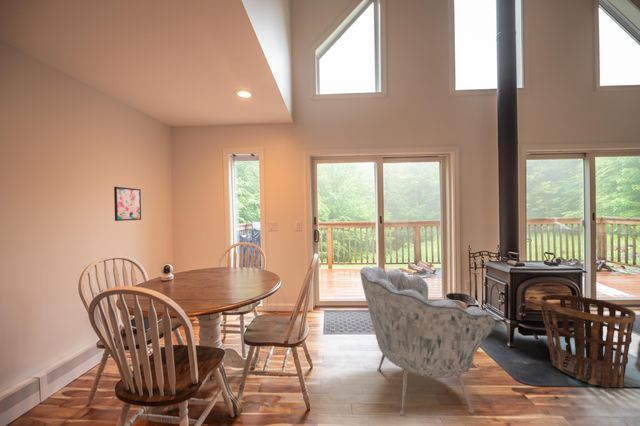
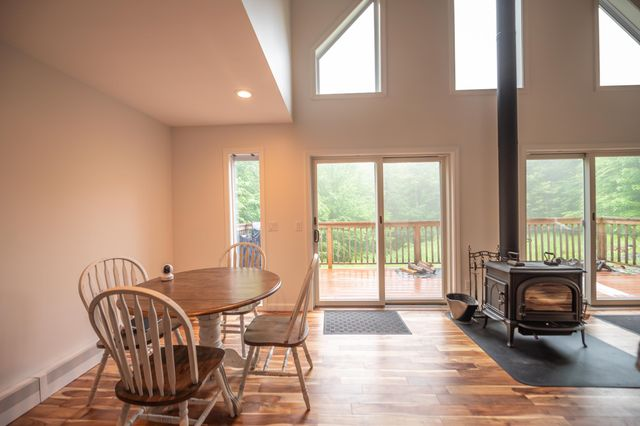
- armchair [359,266,497,416]
- wall art [113,186,142,222]
- basket [538,294,637,388]
